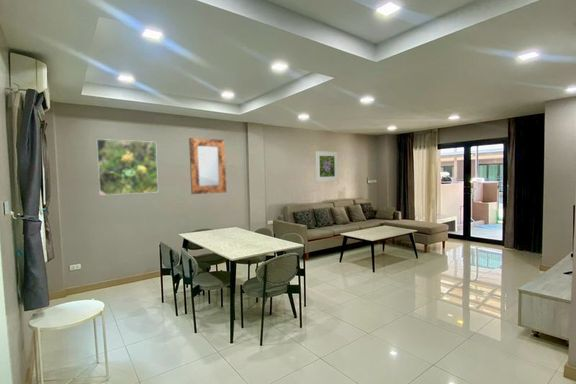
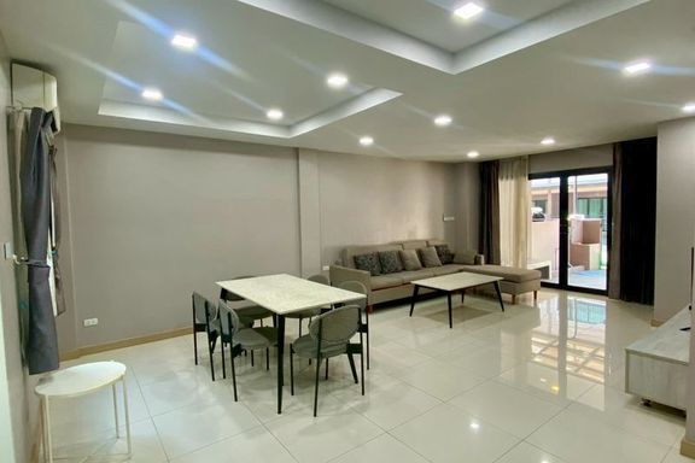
- home mirror [188,137,227,195]
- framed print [315,150,339,182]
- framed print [95,138,159,196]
